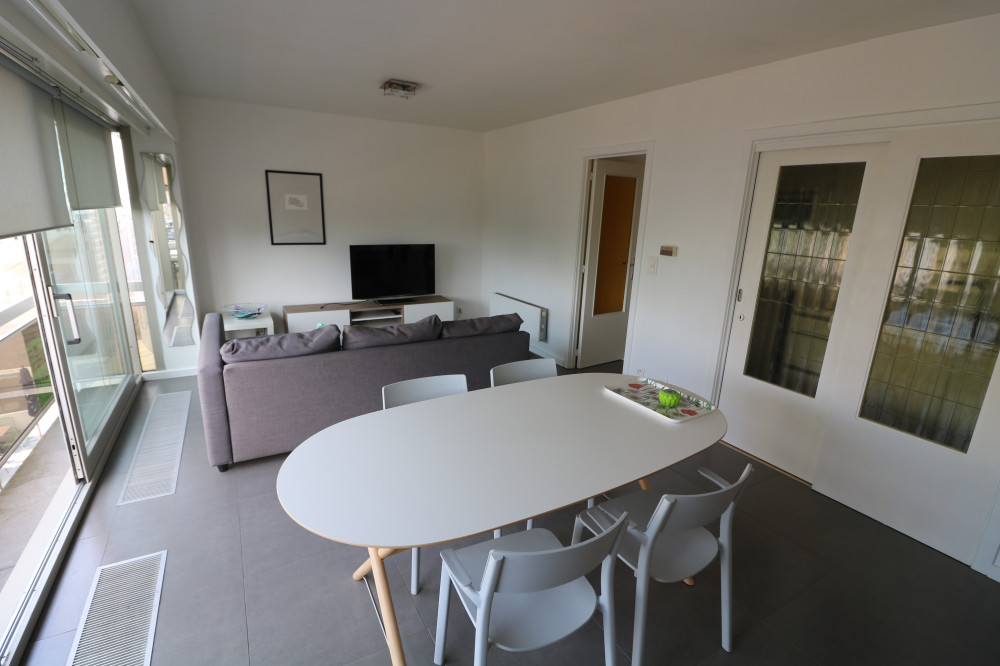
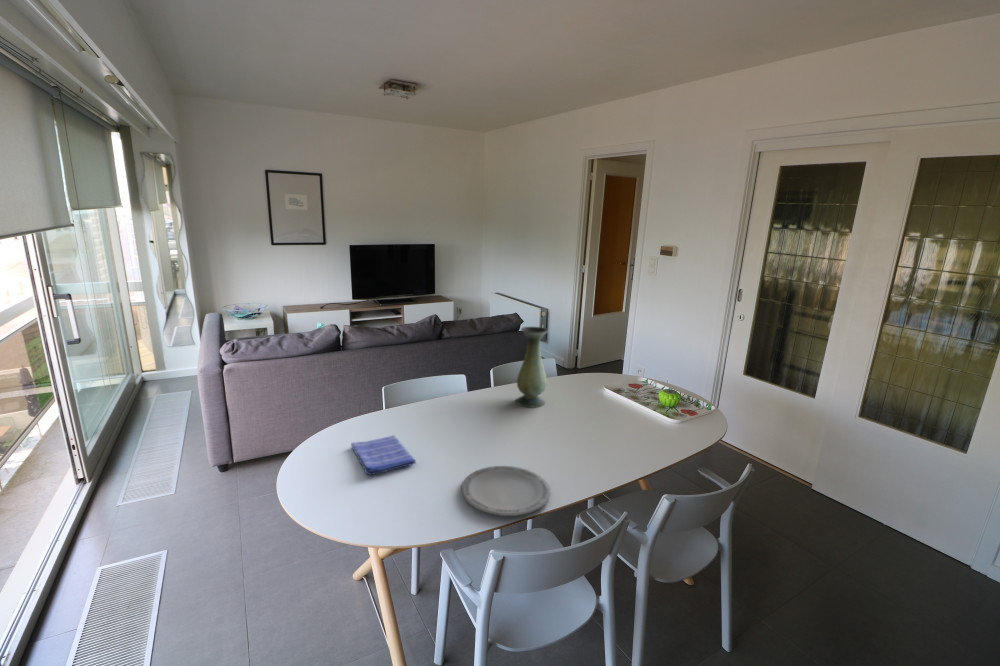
+ vase [514,326,549,409]
+ plate [460,465,551,517]
+ dish towel [350,434,417,477]
